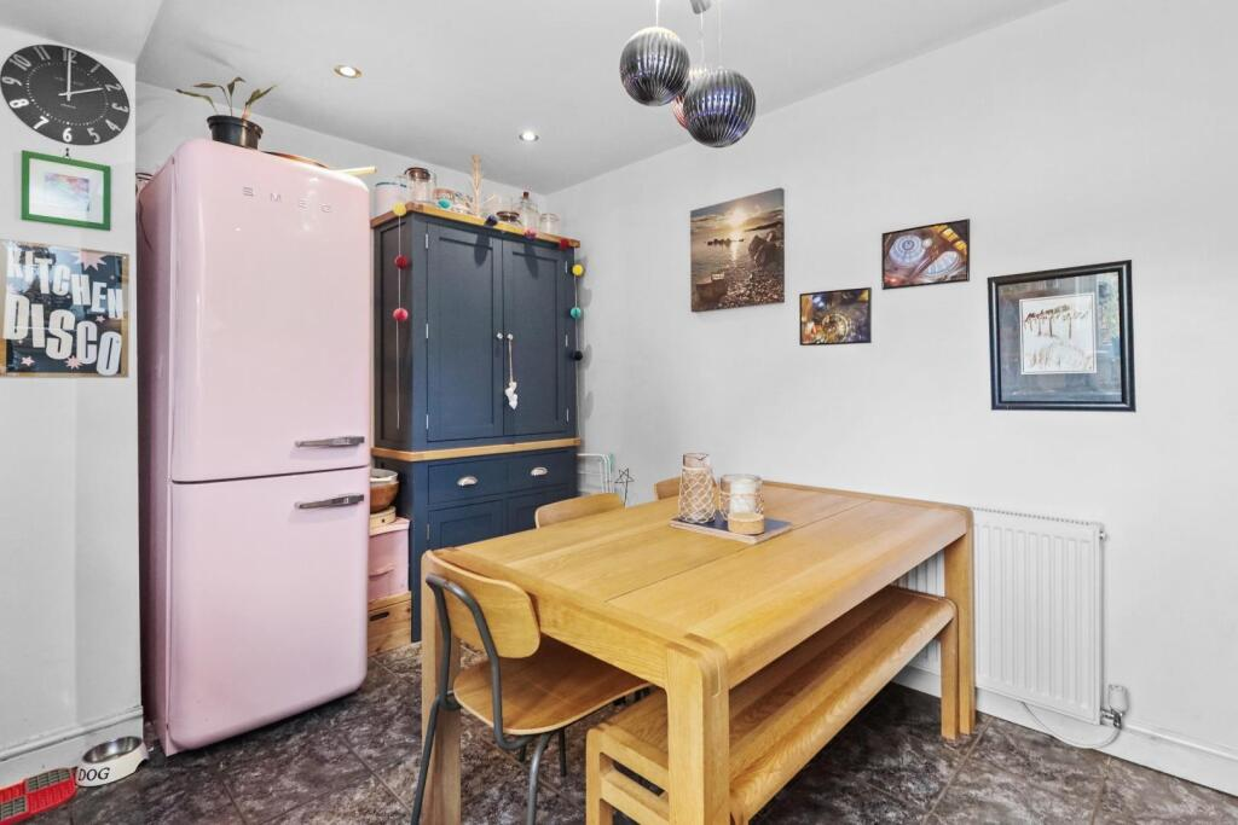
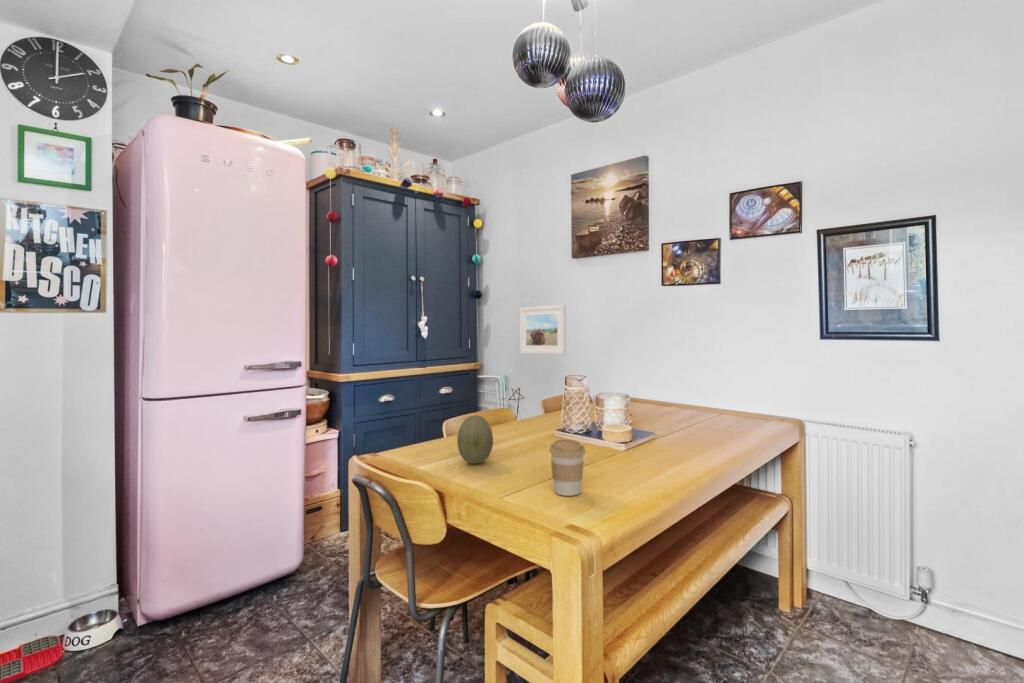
+ fruit [456,414,494,465]
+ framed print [519,304,567,355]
+ coffee cup [548,438,586,497]
